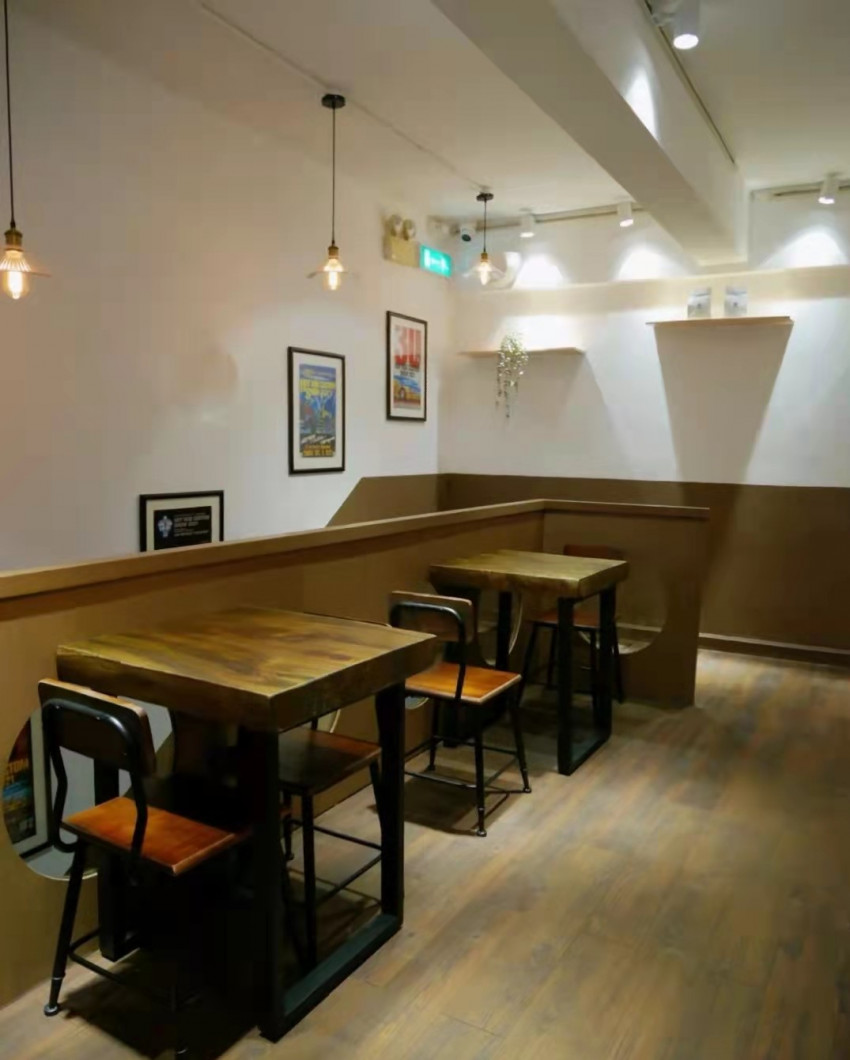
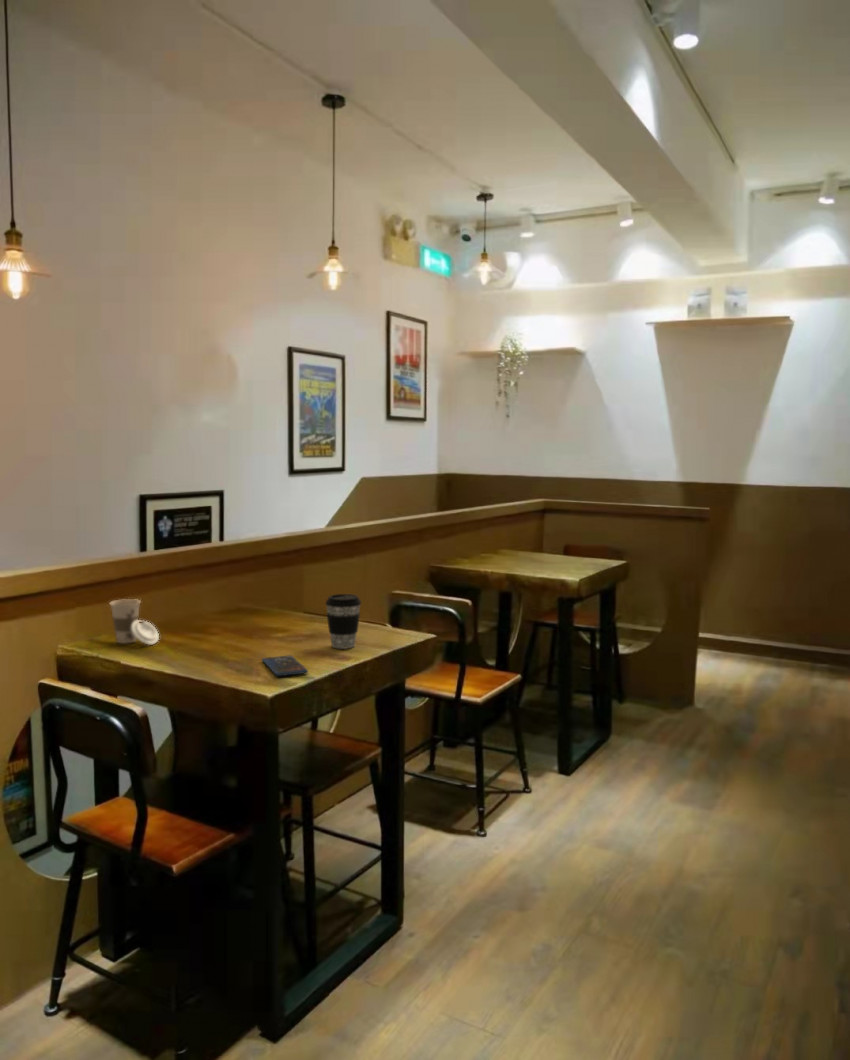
+ smartphone [261,654,309,677]
+ coffee cup [325,593,362,650]
+ cup [108,598,160,646]
